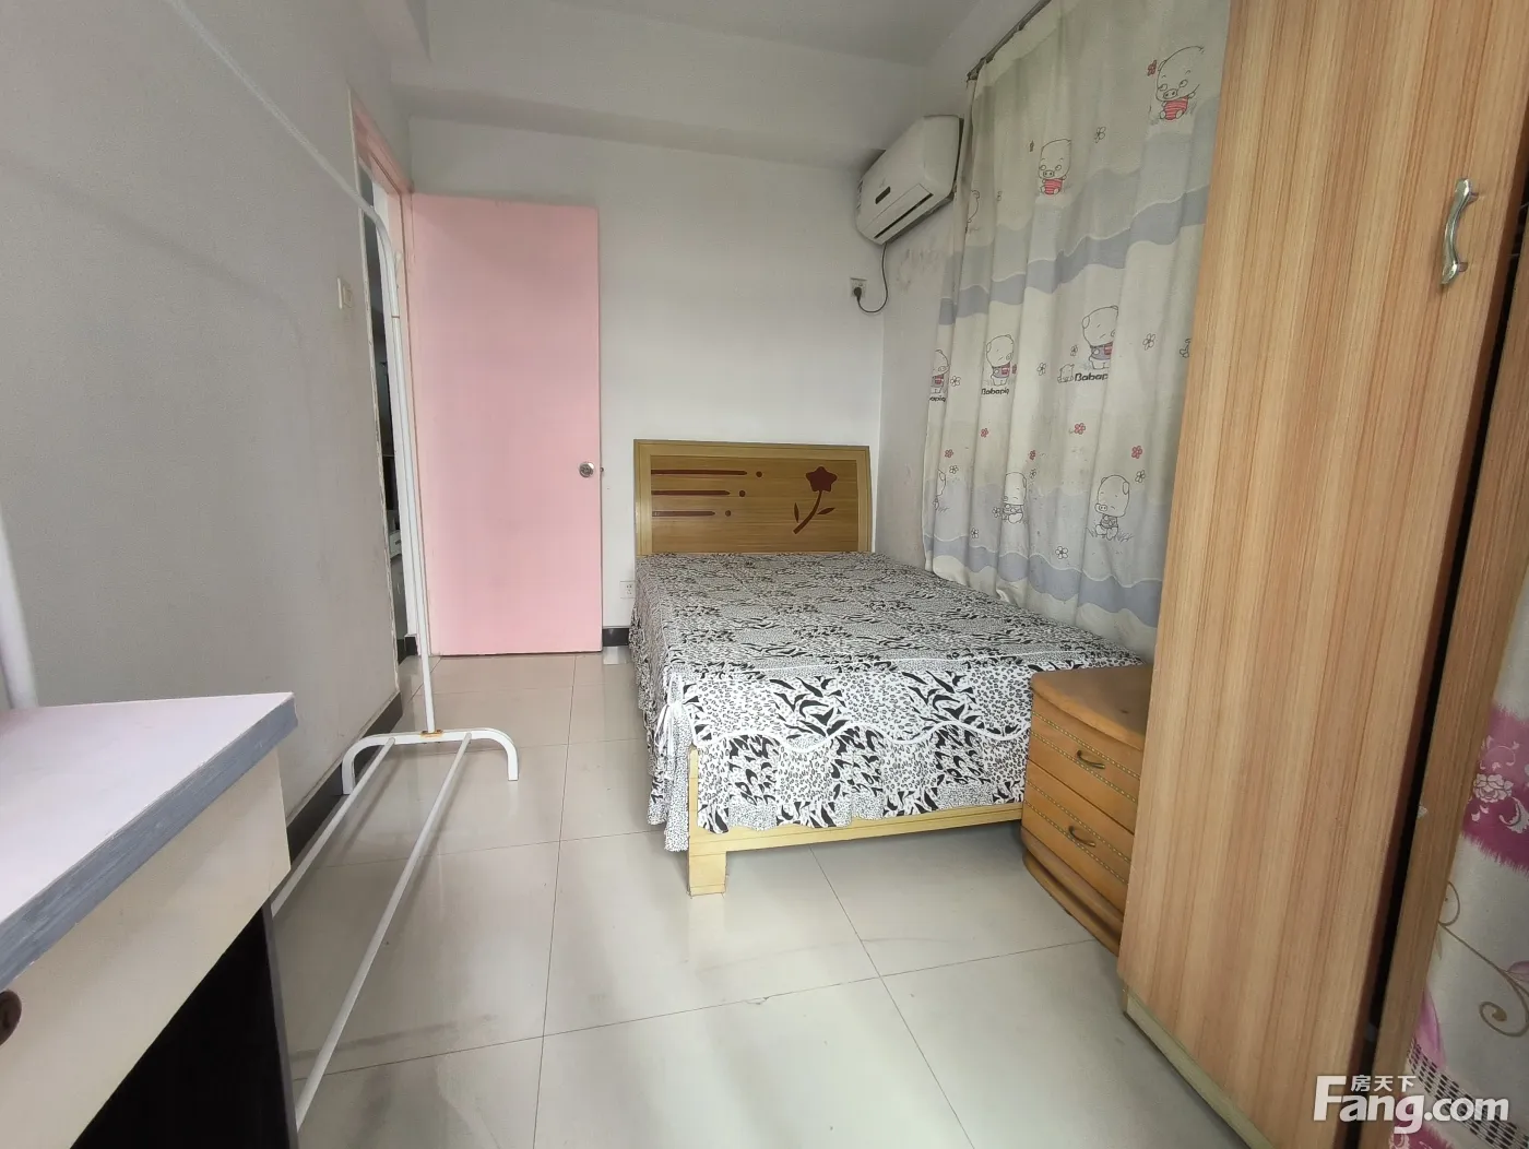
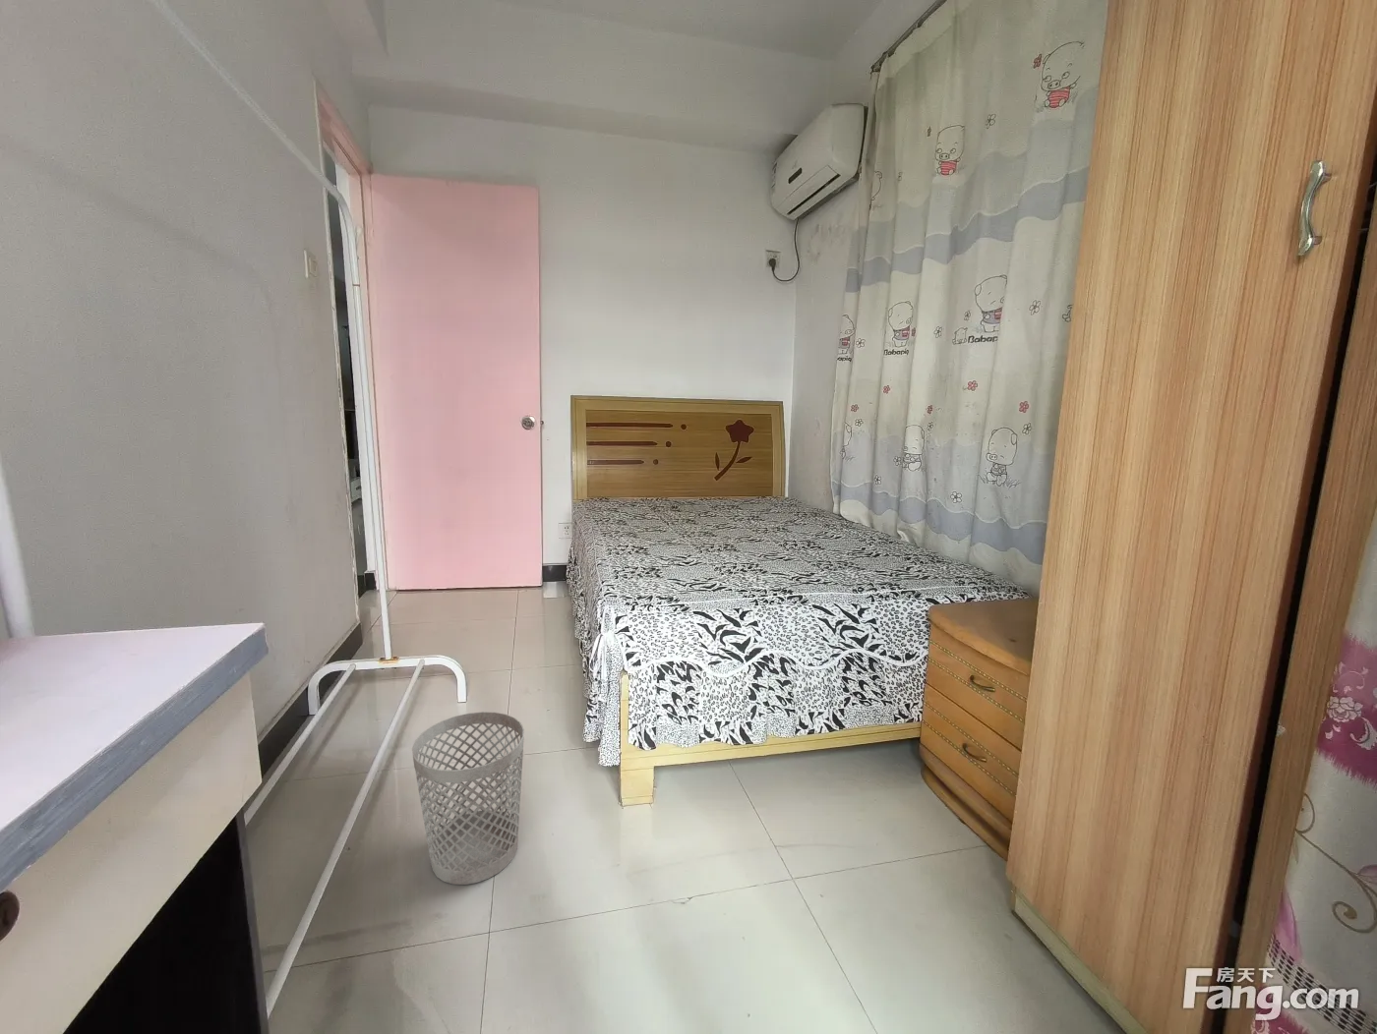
+ wastebasket [411,710,525,885]
